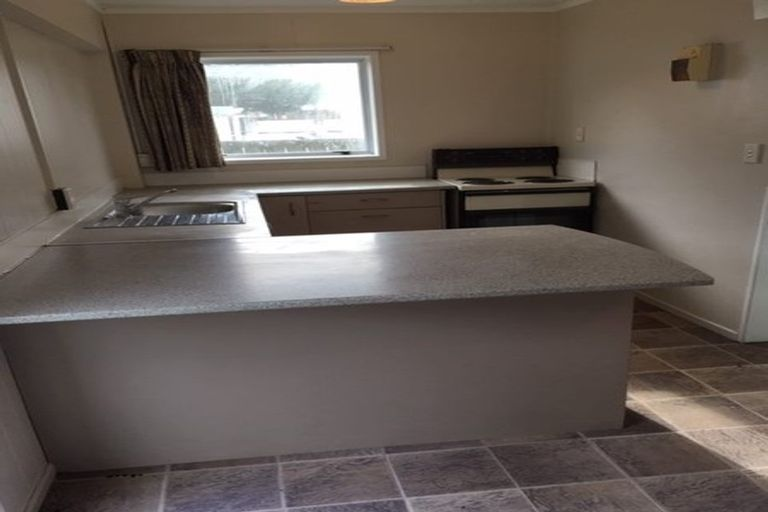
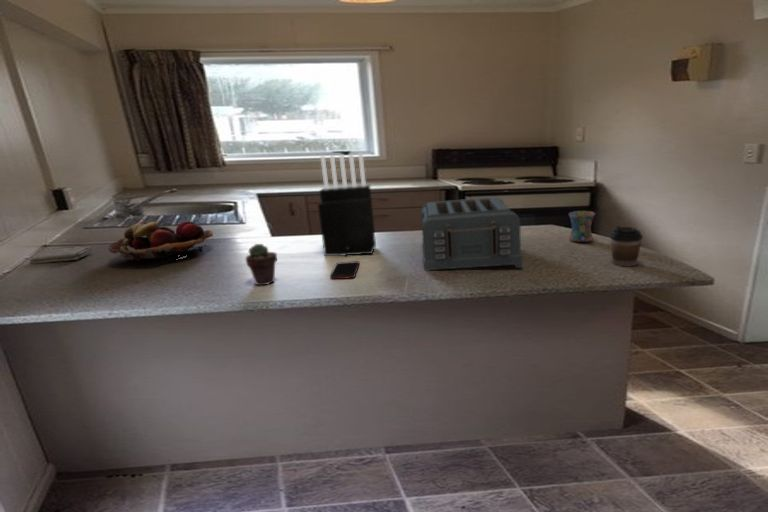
+ mug [568,210,596,243]
+ fruit basket [108,220,214,264]
+ cell phone [329,260,360,280]
+ washcloth [29,245,94,265]
+ toaster [420,196,524,272]
+ coffee cup [609,225,644,267]
+ knife block [317,152,377,258]
+ potted succulent [245,243,278,287]
